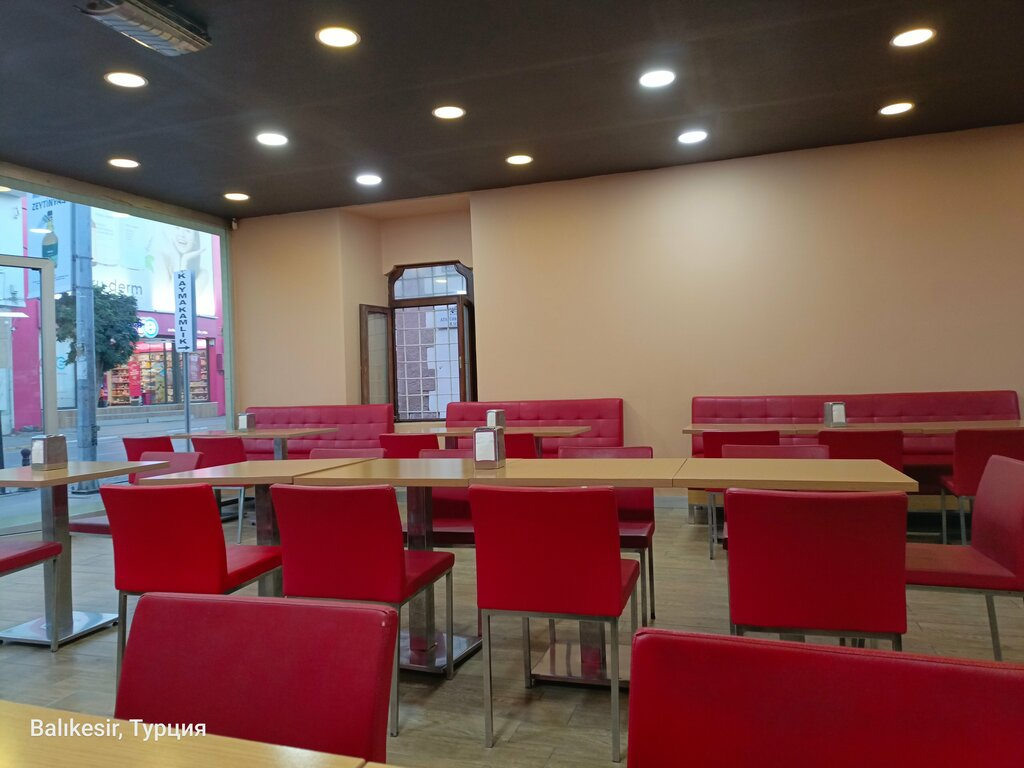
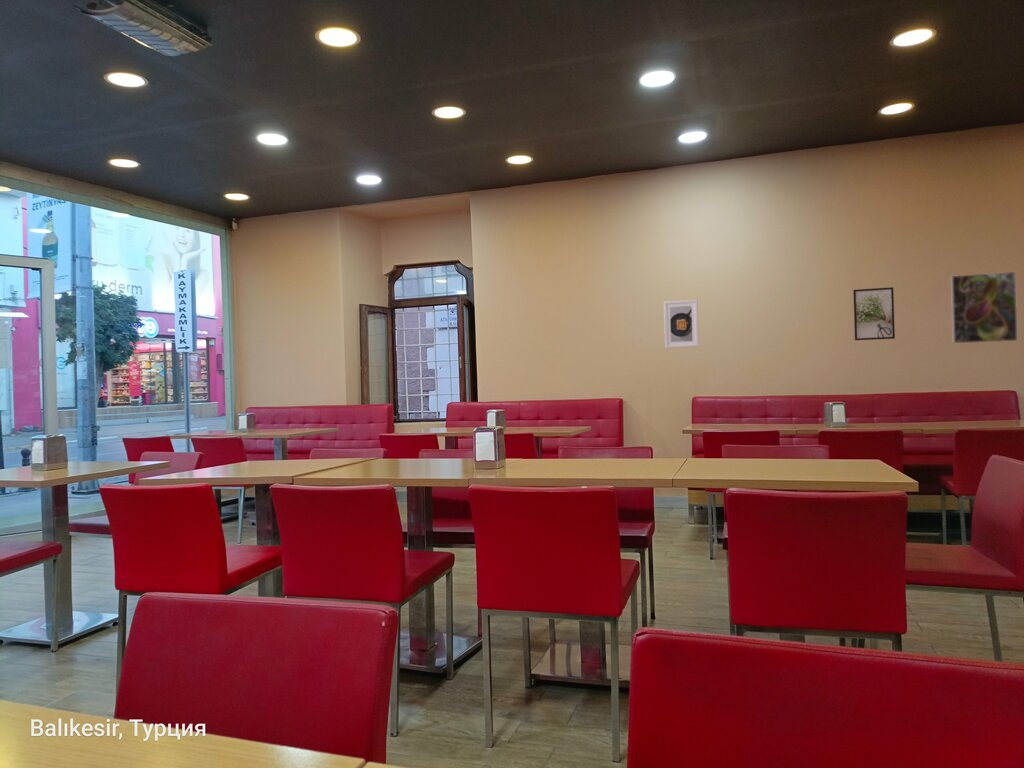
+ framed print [950,271,1019,345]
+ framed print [852,286,896,341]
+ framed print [663,298,700,349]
